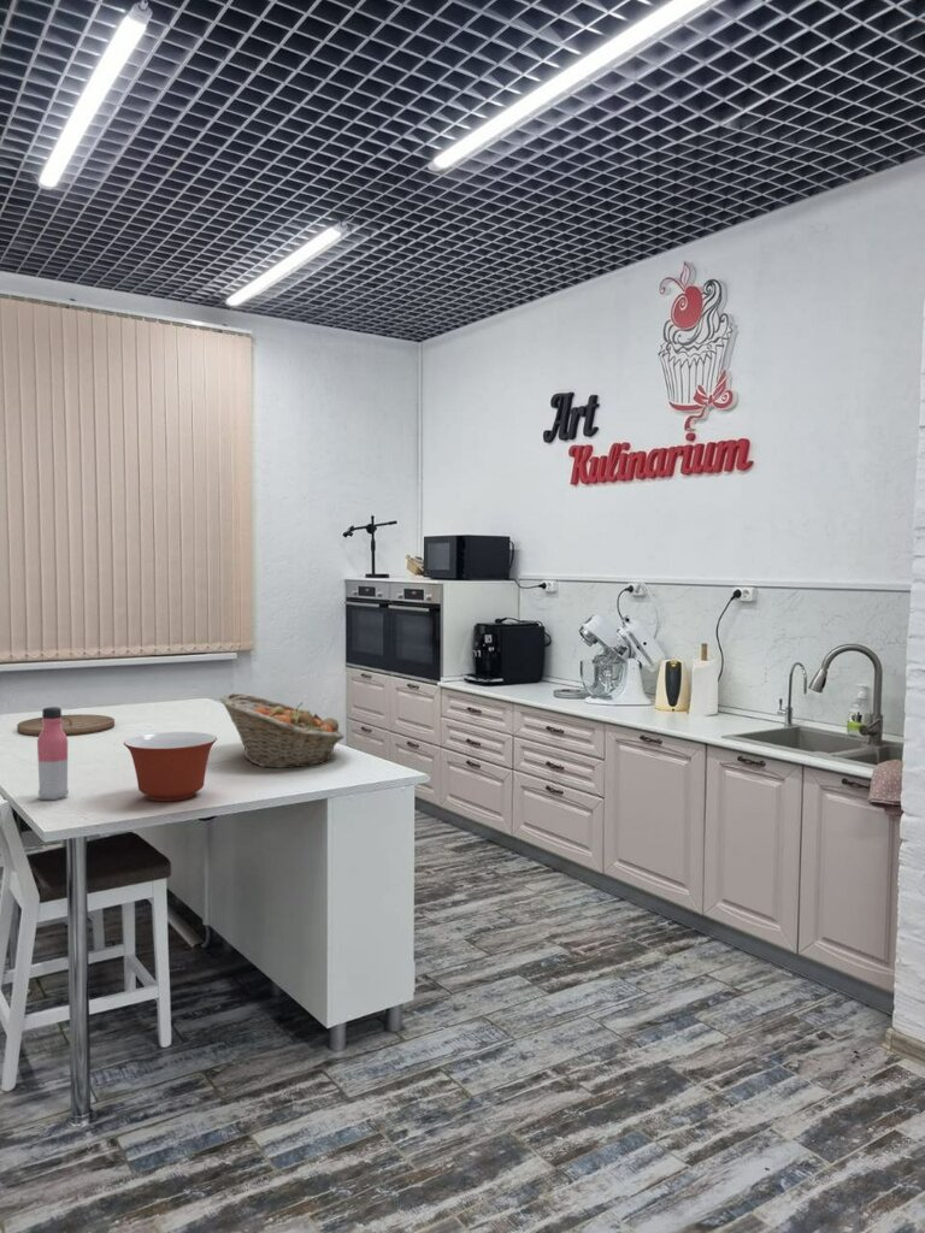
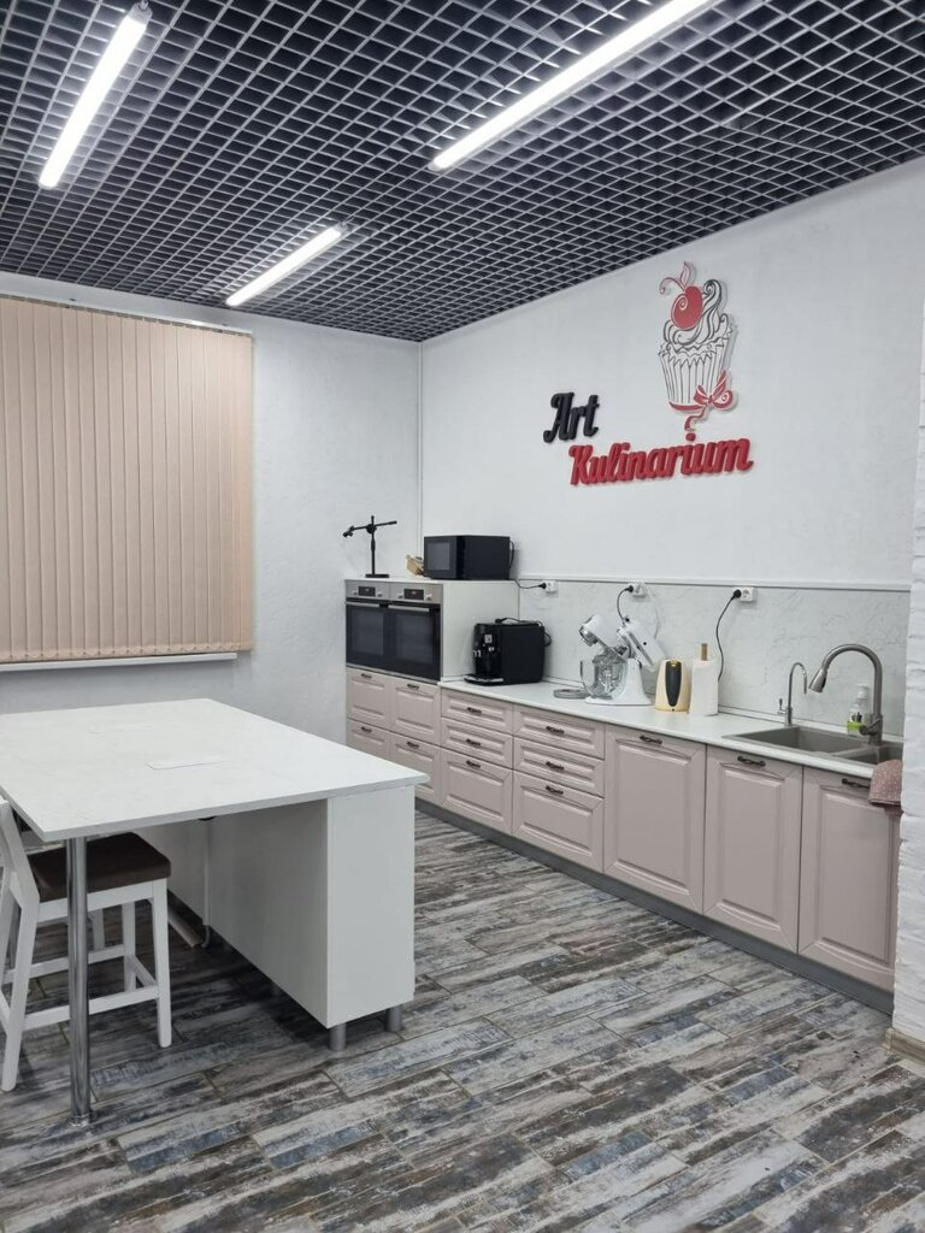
- water bottle [36,706,70,801]
- mixing bowl [123,731,218,802]
- fruit basket [219,692,346,769]
- cutting board [16,713,116,738]
